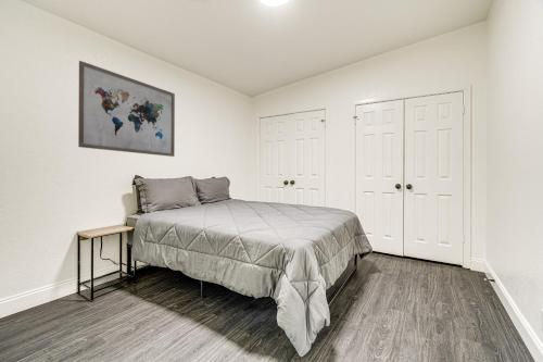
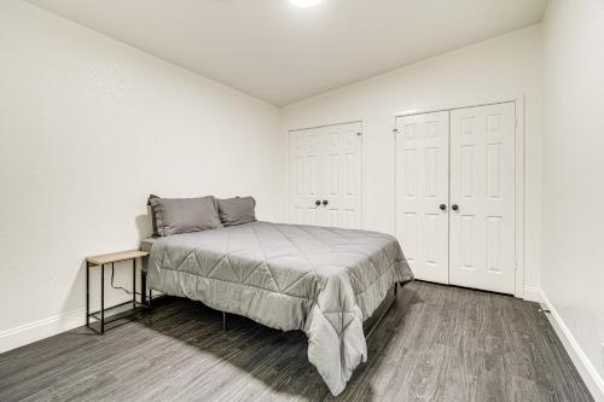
- wall art [77,60,176,158]
